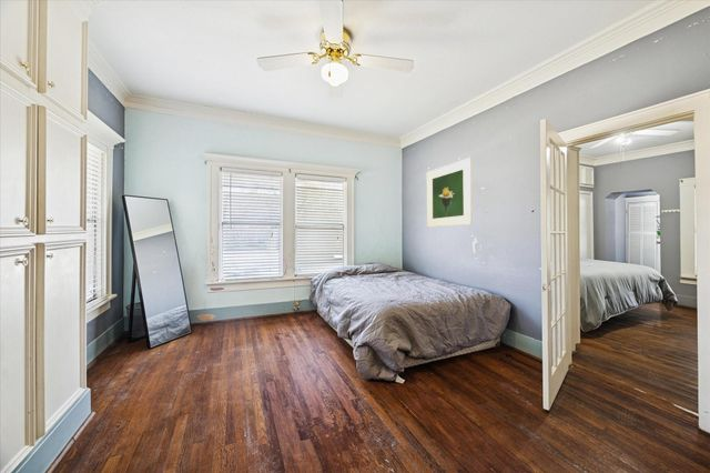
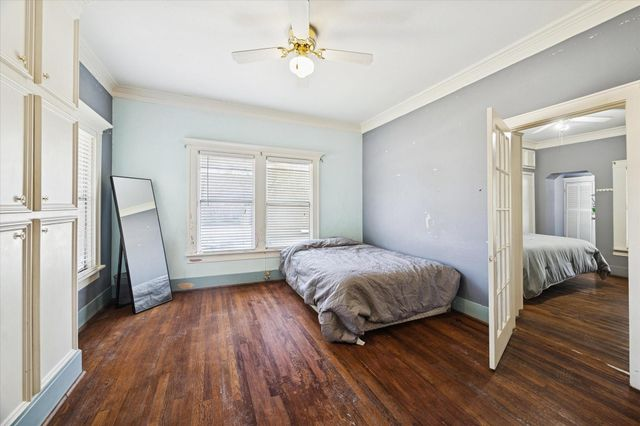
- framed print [426,157,474,229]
